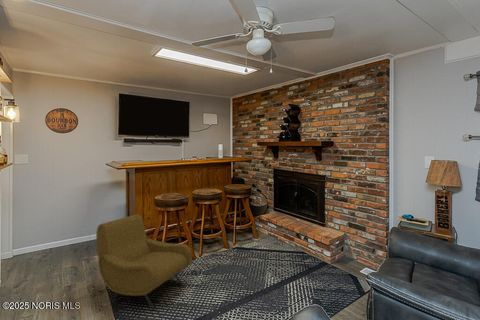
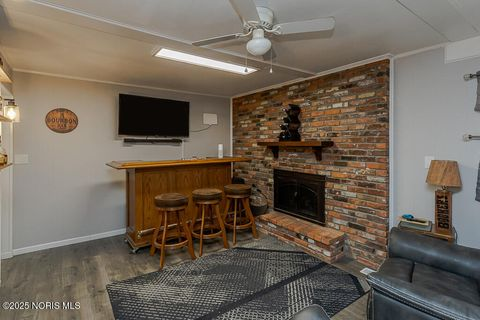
- armchair [95,214,193,311]
